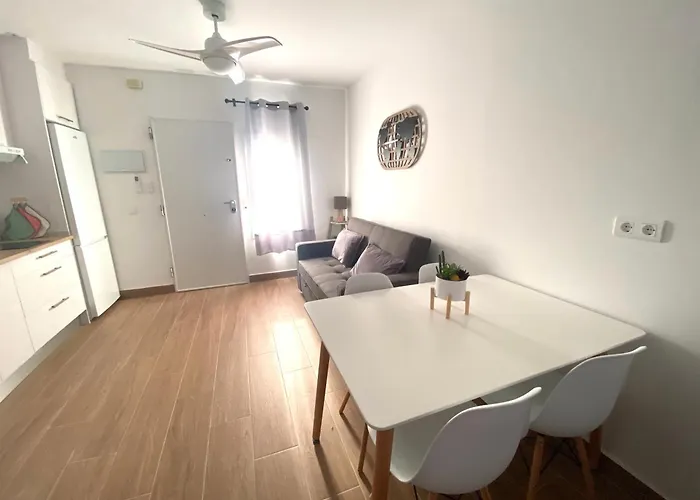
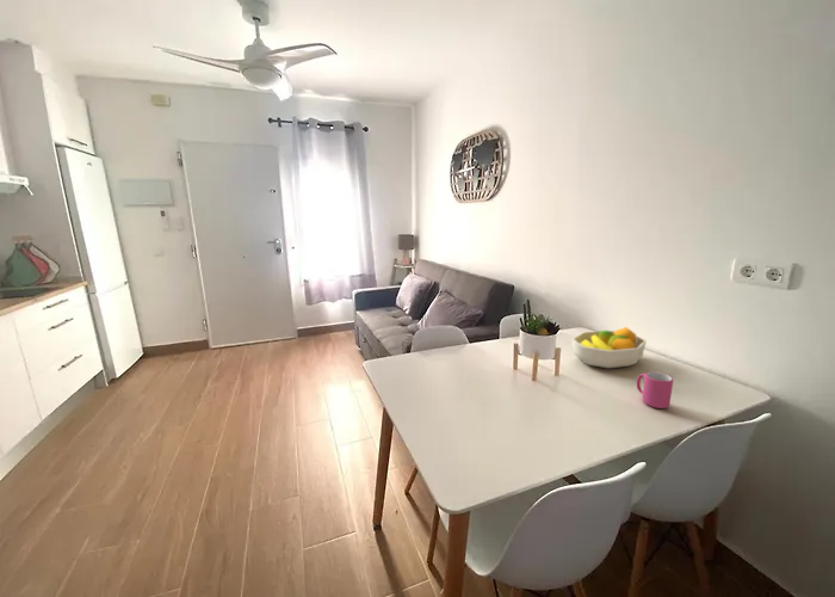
+ mug [636,371,674,410]
+ fruit bowl [570,326,648,370]
